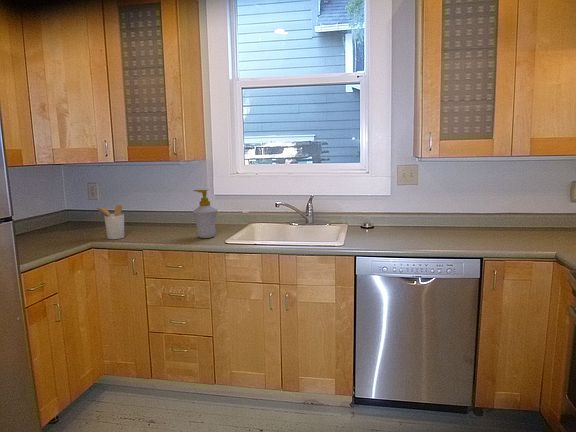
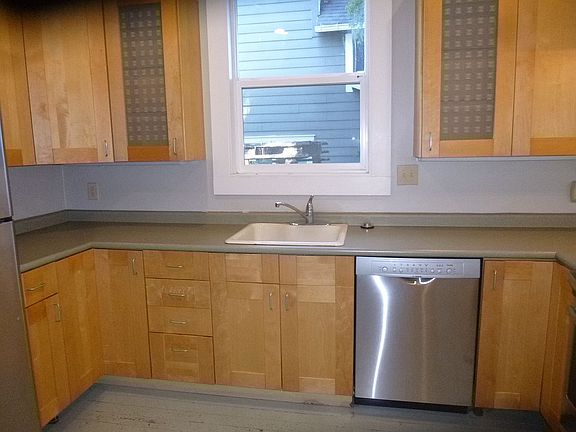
- utensil holder [95,204,125,240]
- soap bottle [192,188,218,239]
